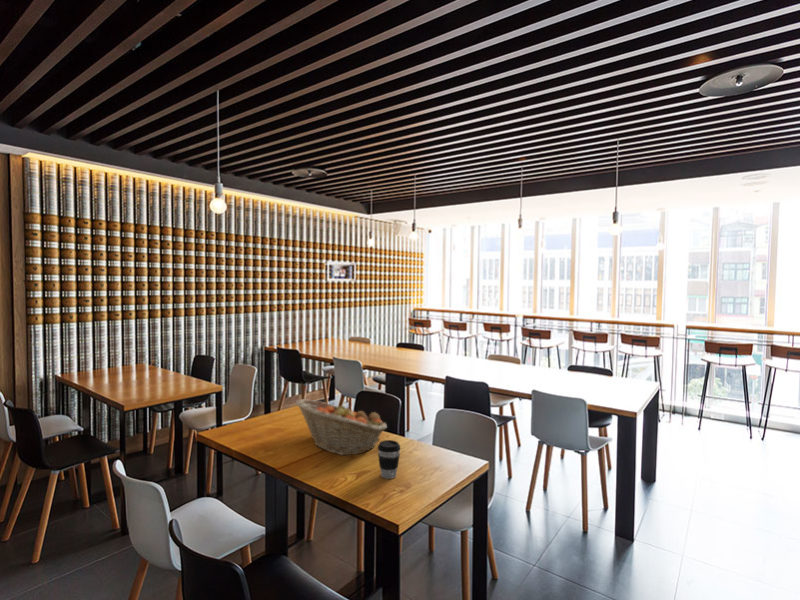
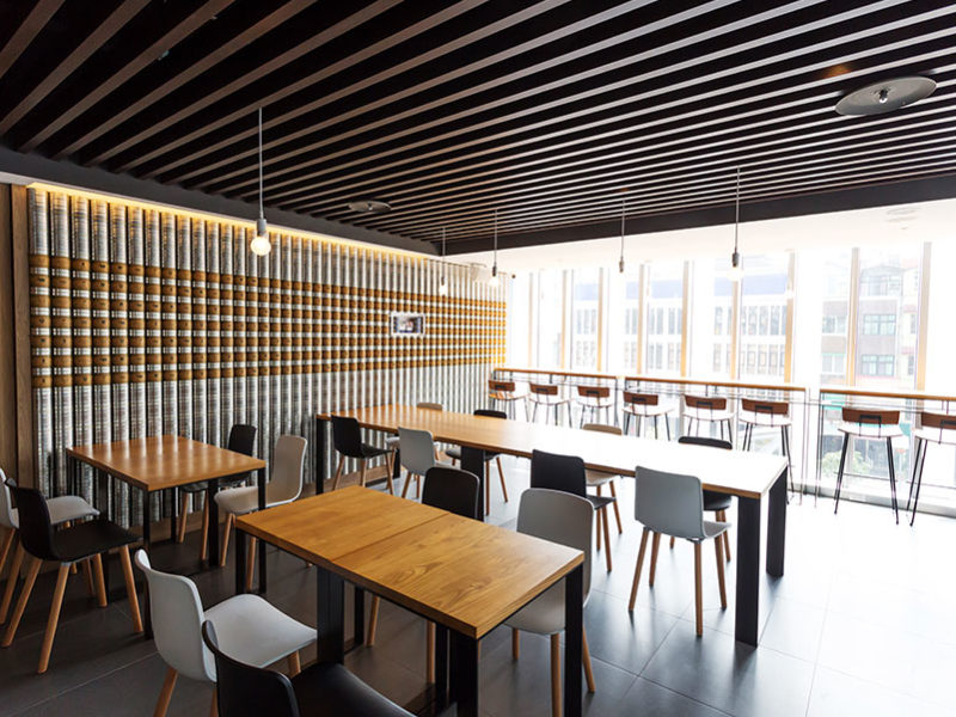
- fruit basket [295,398,388,456]
- coffee cup [377,439,401,480]
